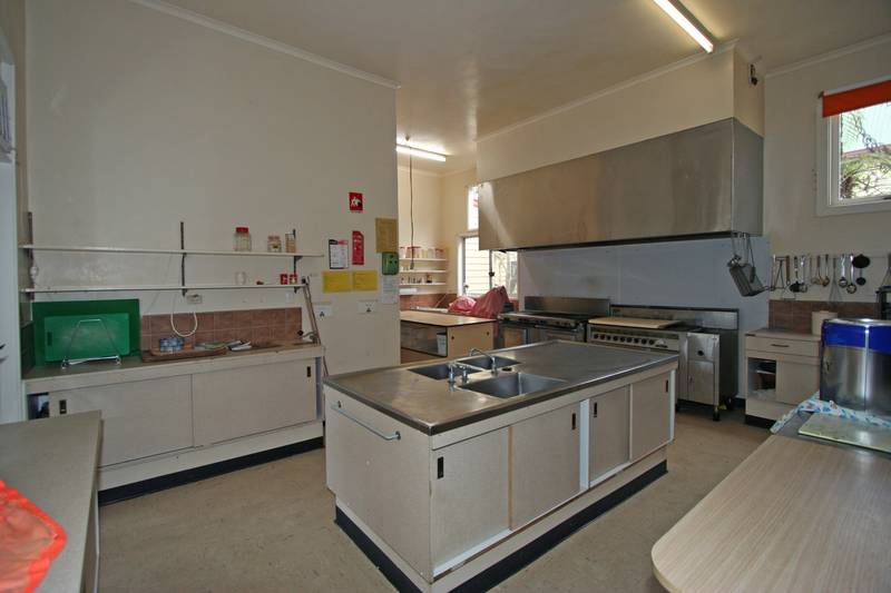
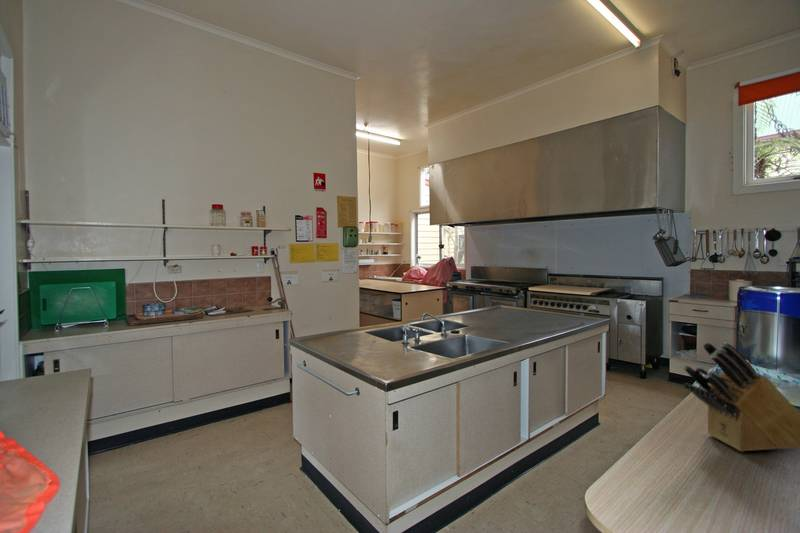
+ knife block [682,342,800,453]
